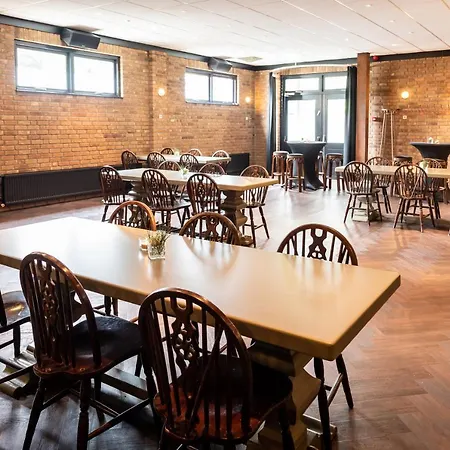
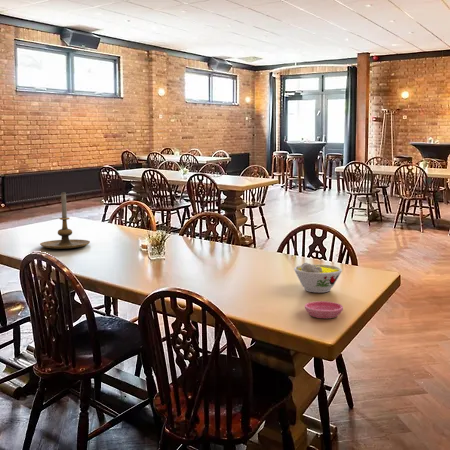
+ saucer [304,300,344,319]
+ candle holder [39,191,91,250]
+ bowl [293,262,343,294]
